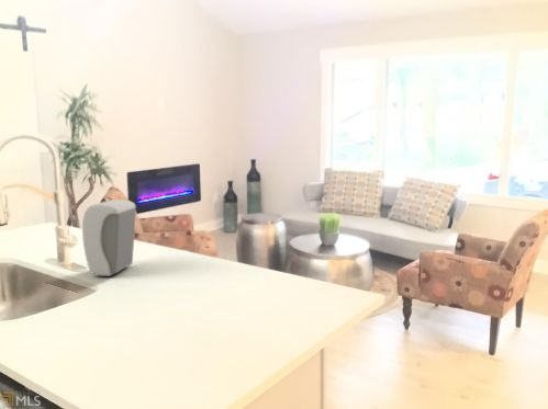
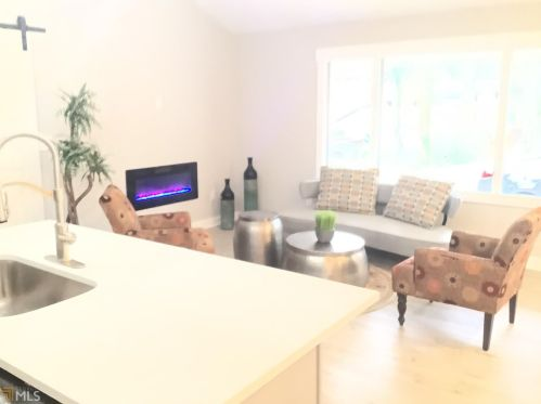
- soap dispenser [81,198,137,277]
